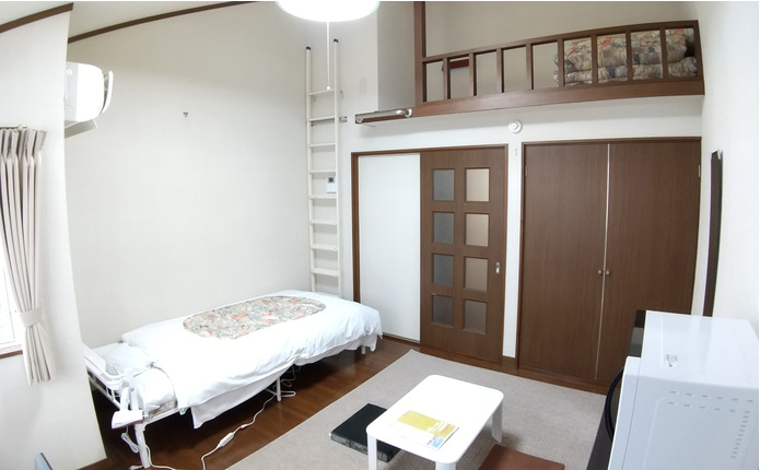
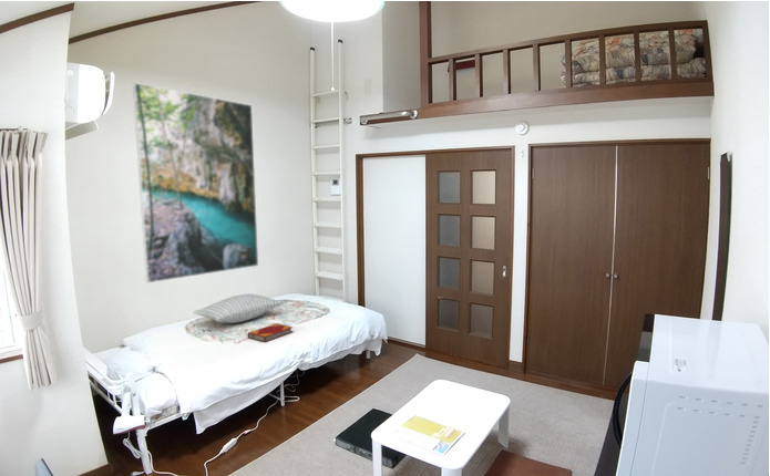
+ hardback book [247,322,295,343]
+ pillow [193,293,285,324]
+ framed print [132,82,259,284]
